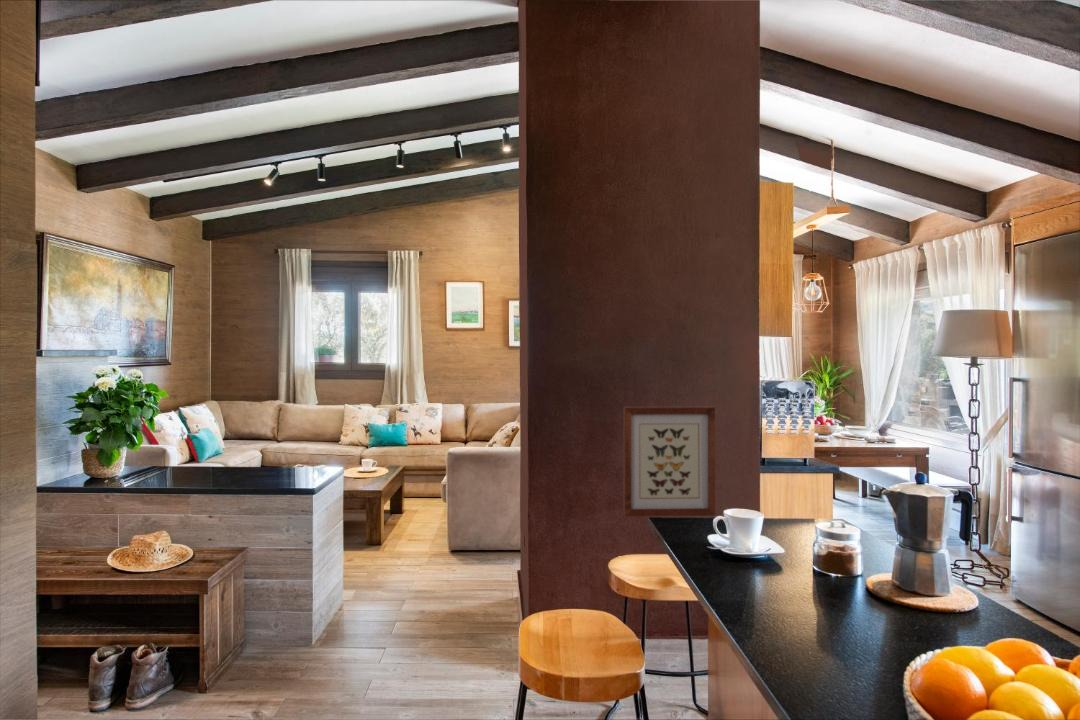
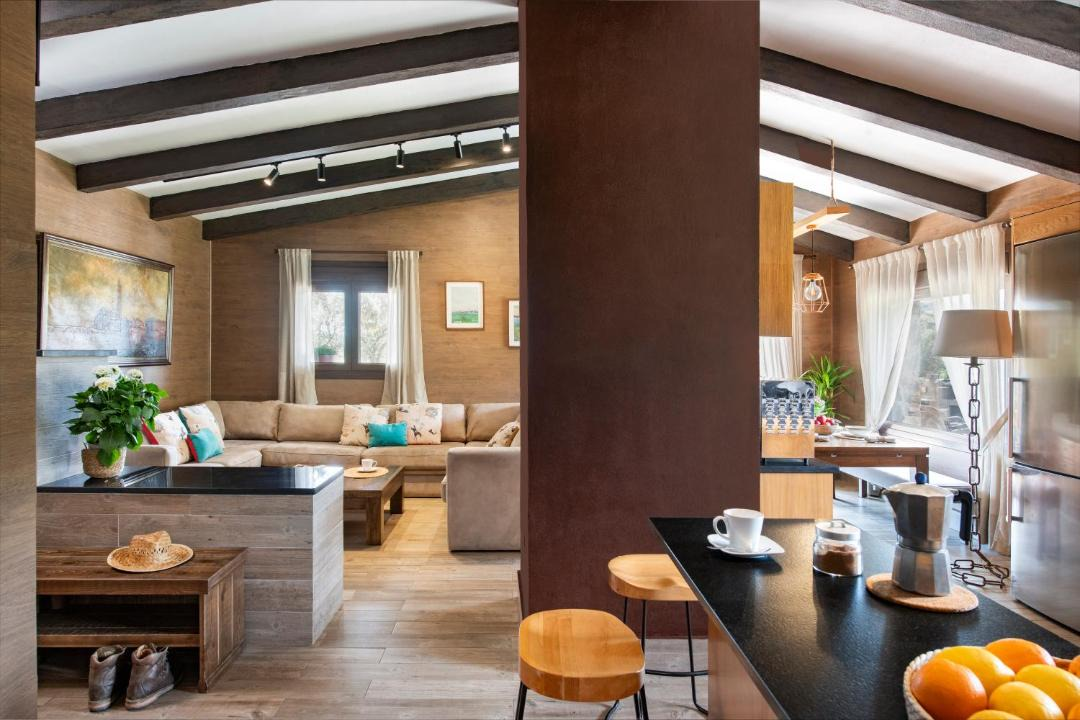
- wall art [622,406,716,517]
